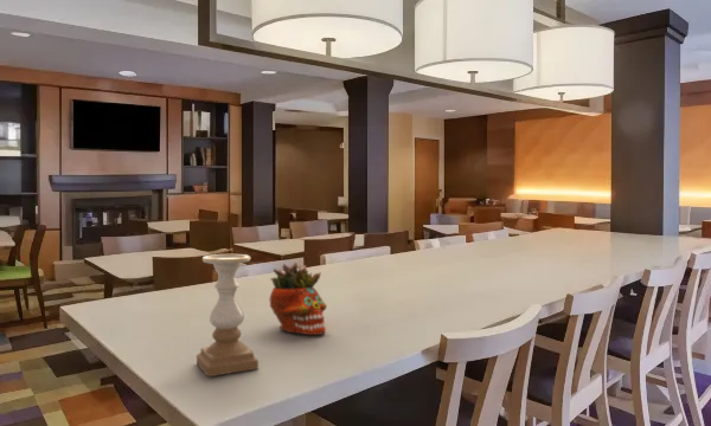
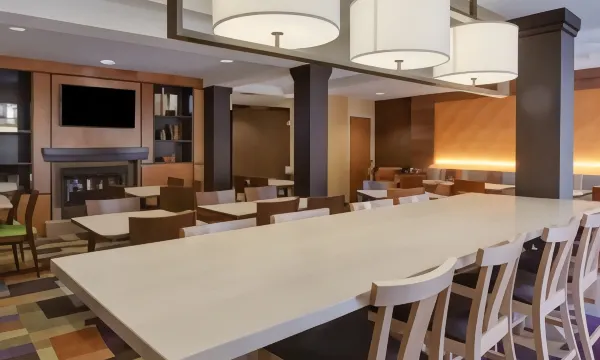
- succulent planter [269,262,328,336]
- candle holder [196,253,260,377]
